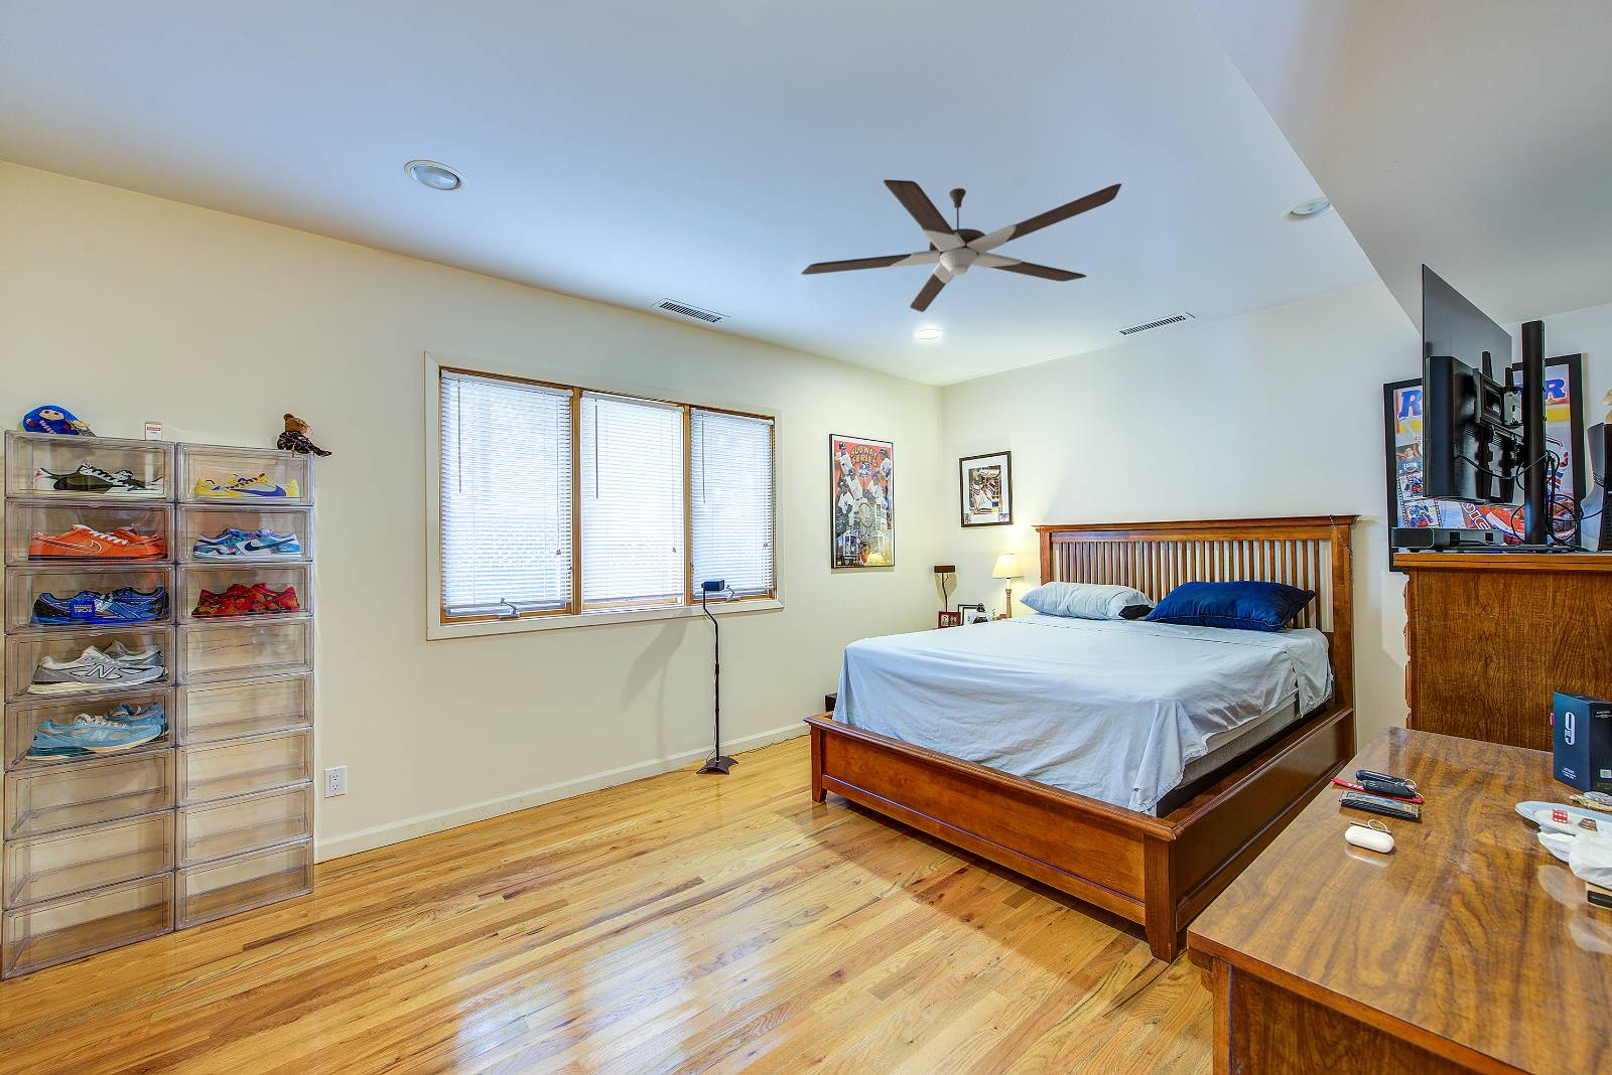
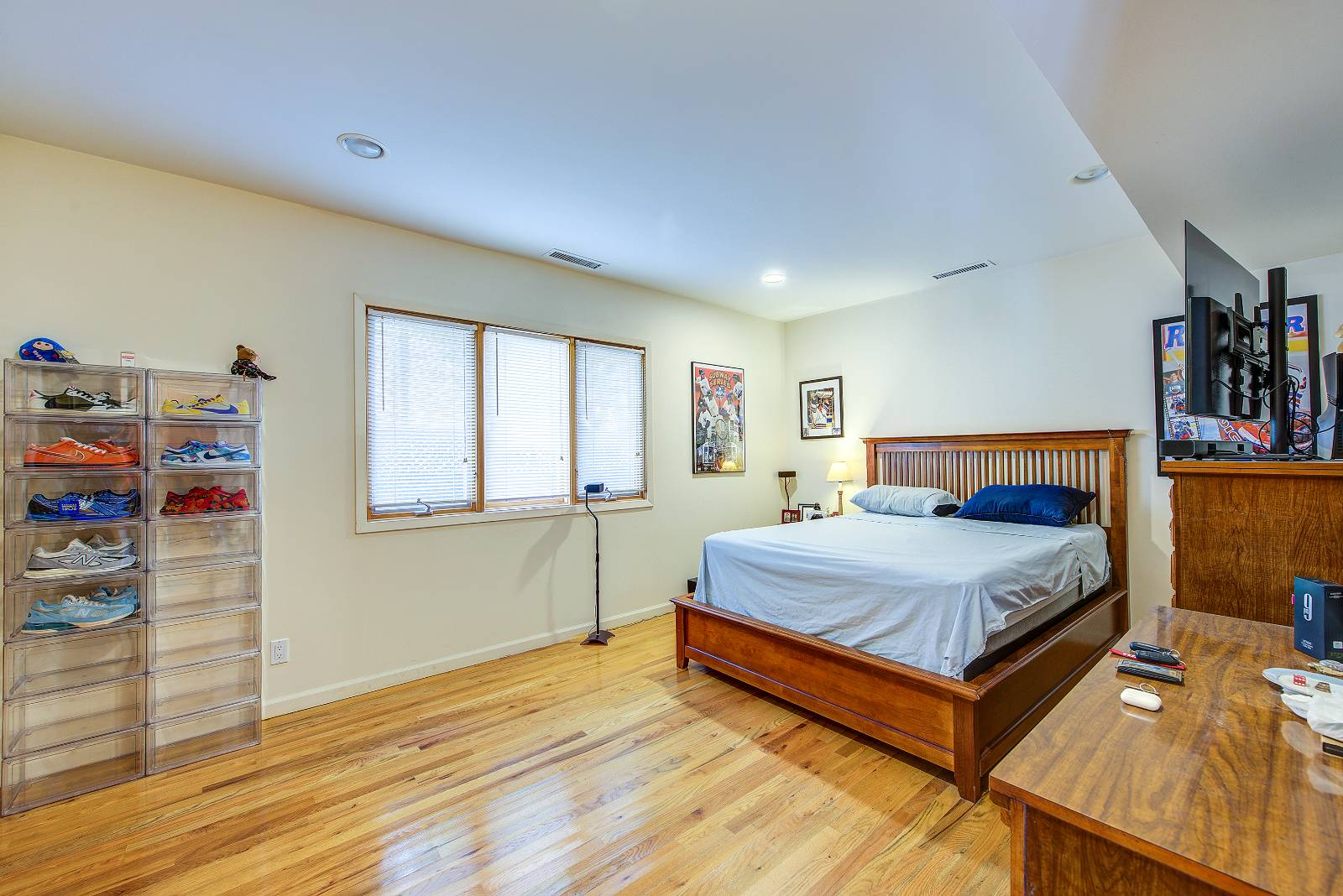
- ceiling fan [799,179,1122,313]
